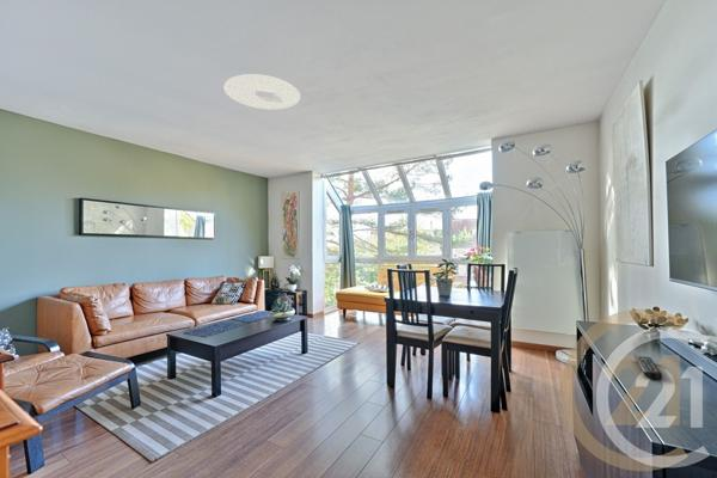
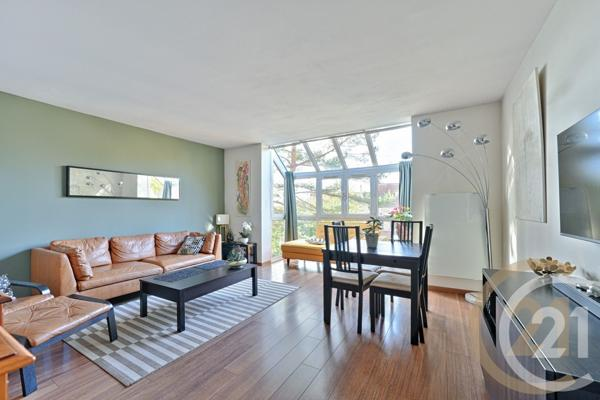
- remote control [633,354,663,381]
- ceiling light [222,73,301,111]
